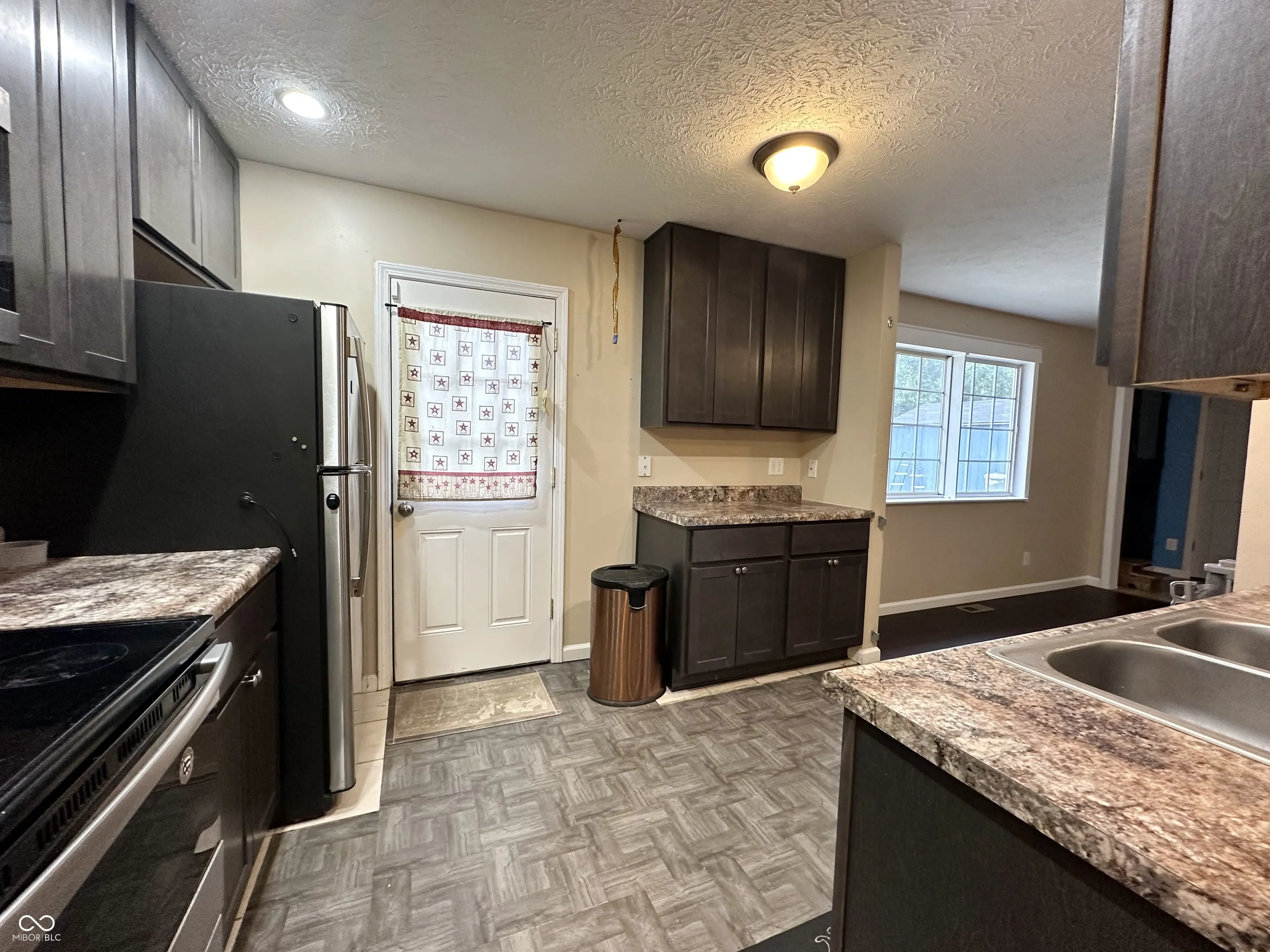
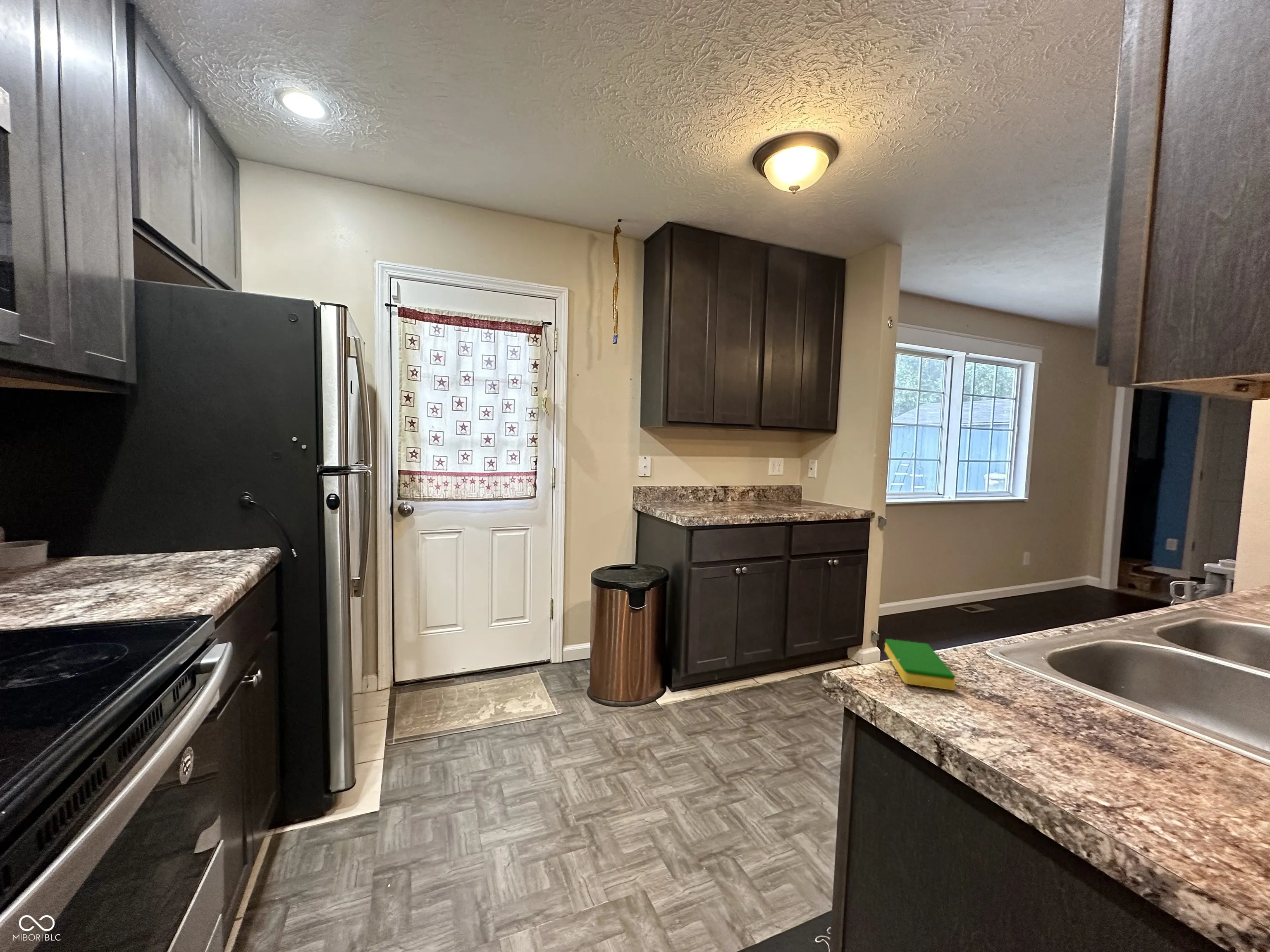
+ dish sponge [884,638,956,691]
